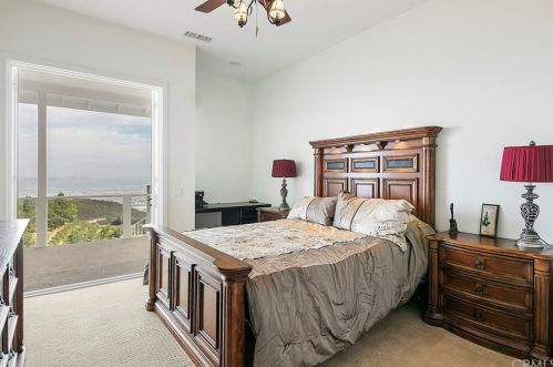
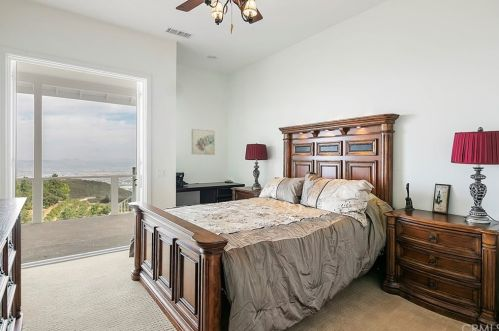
+ wall art [191,128,216,156]
